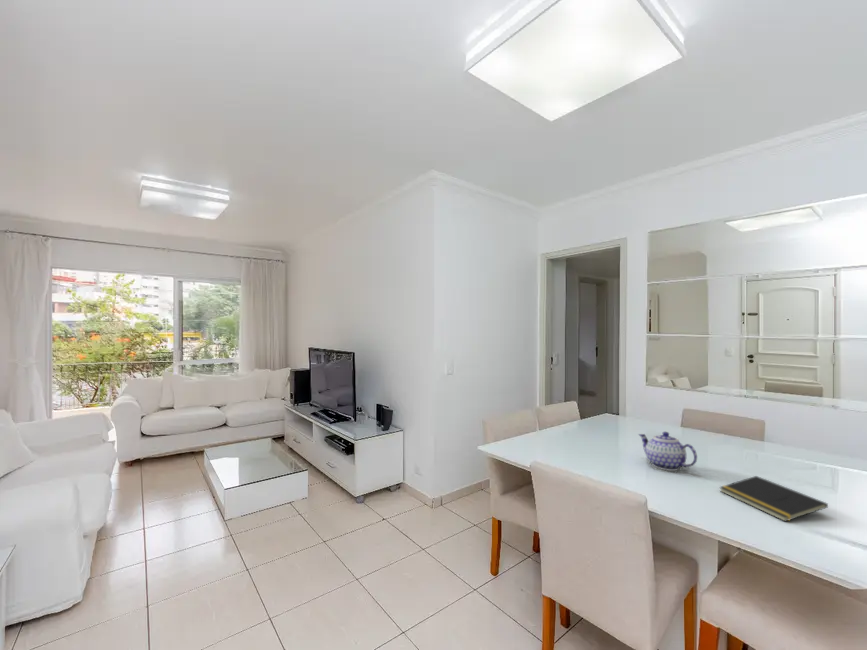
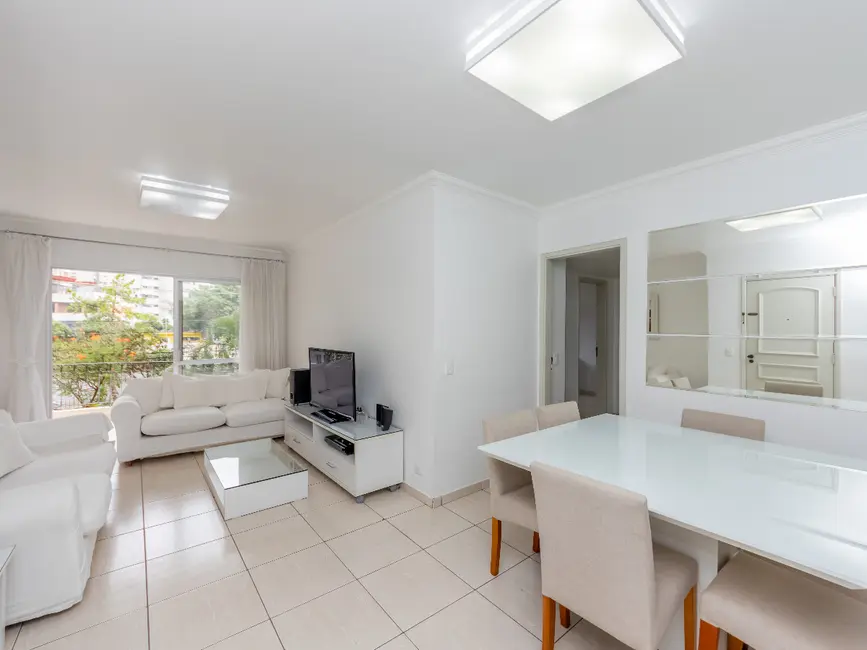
- notepad [718,475,829,522]
- teapot [637,431,698,472]
